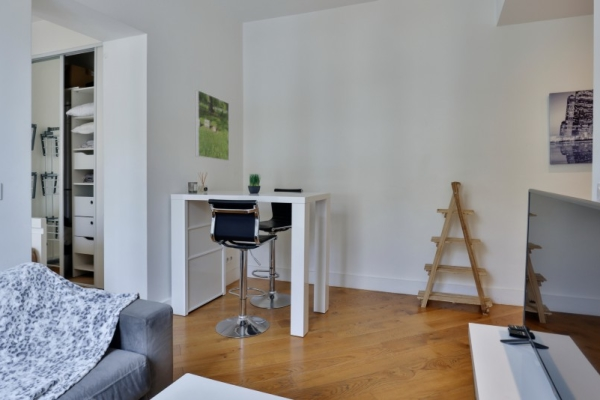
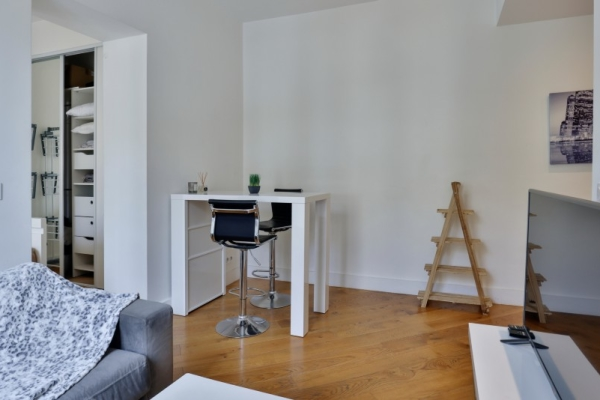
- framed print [194,89,230,162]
